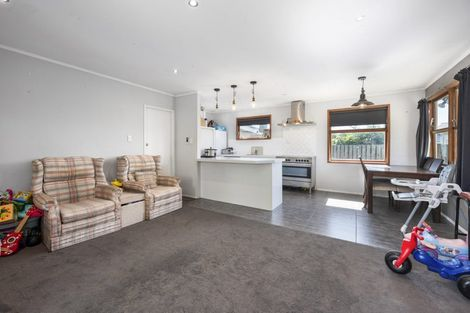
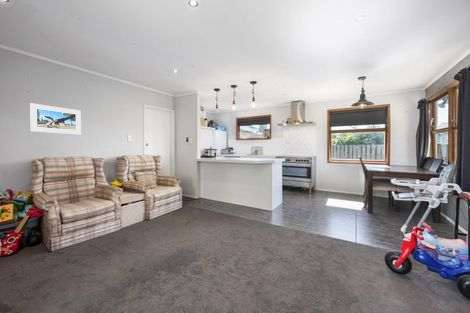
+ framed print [29,102,82,135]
